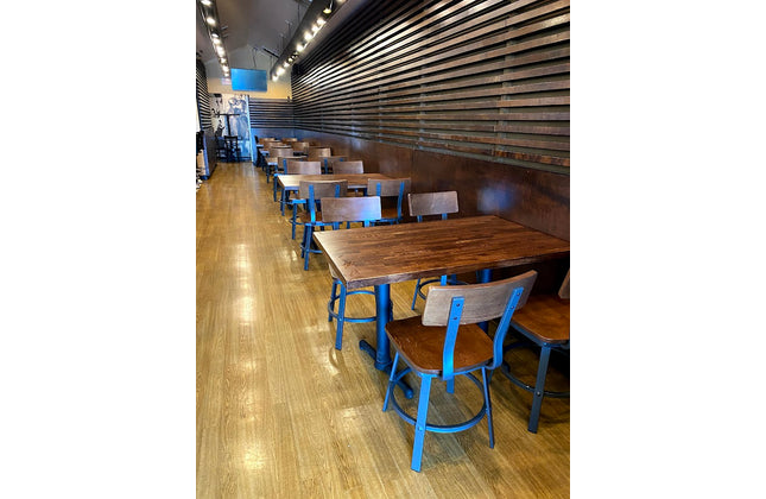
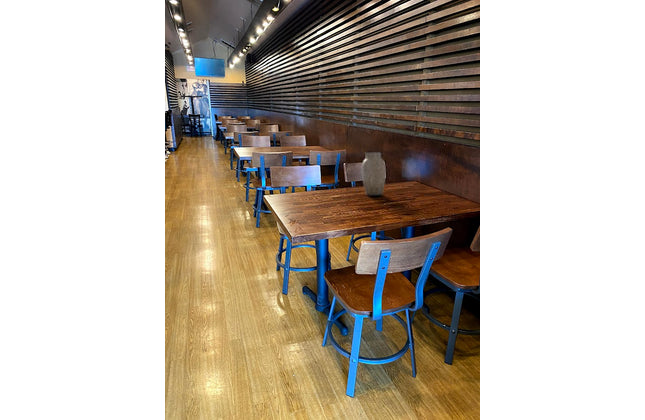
+ vase [361,151,387,197]
